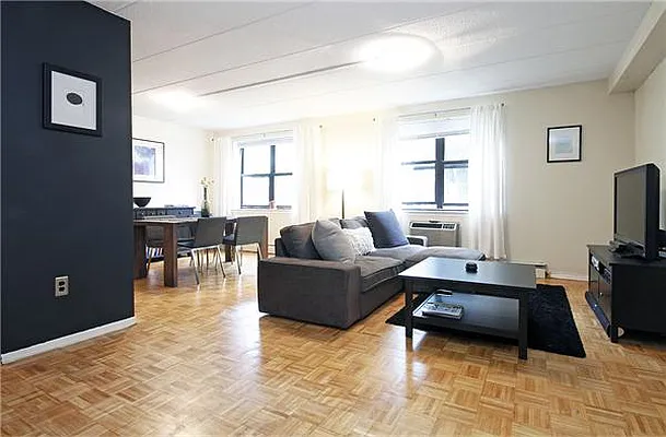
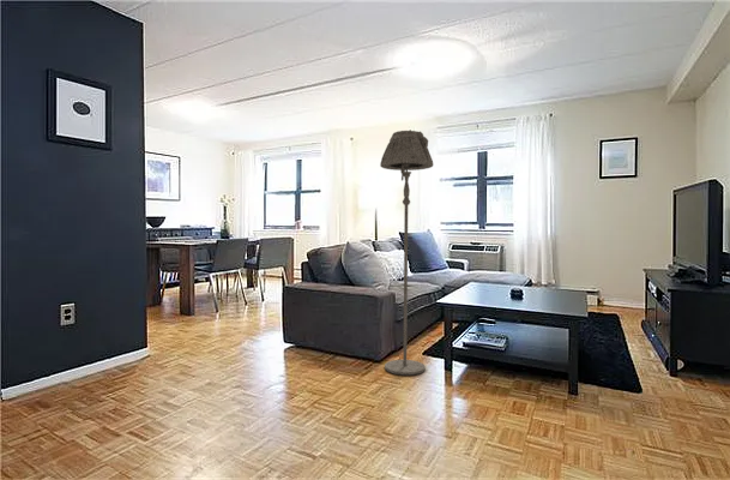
+ floor lamp [379,130,434,377]
